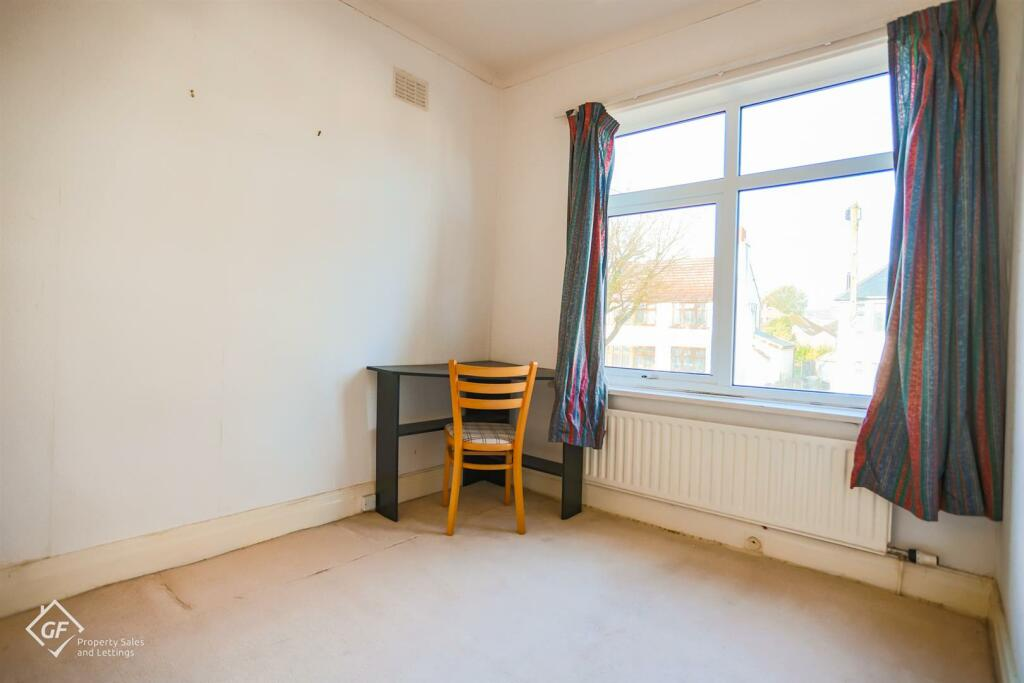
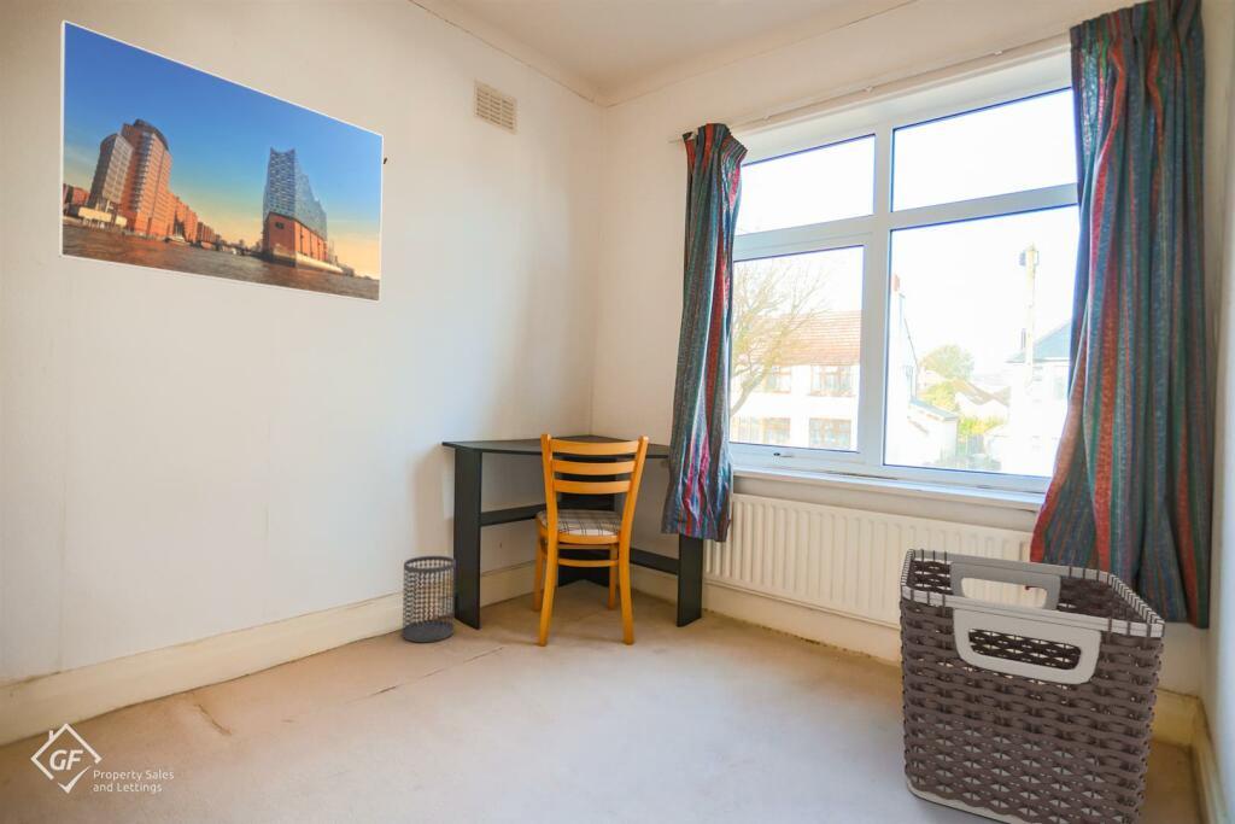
+ wastebasket [402,555,457,643]
+ clothes hamper [897,548,1167,824]
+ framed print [58,18,385,304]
